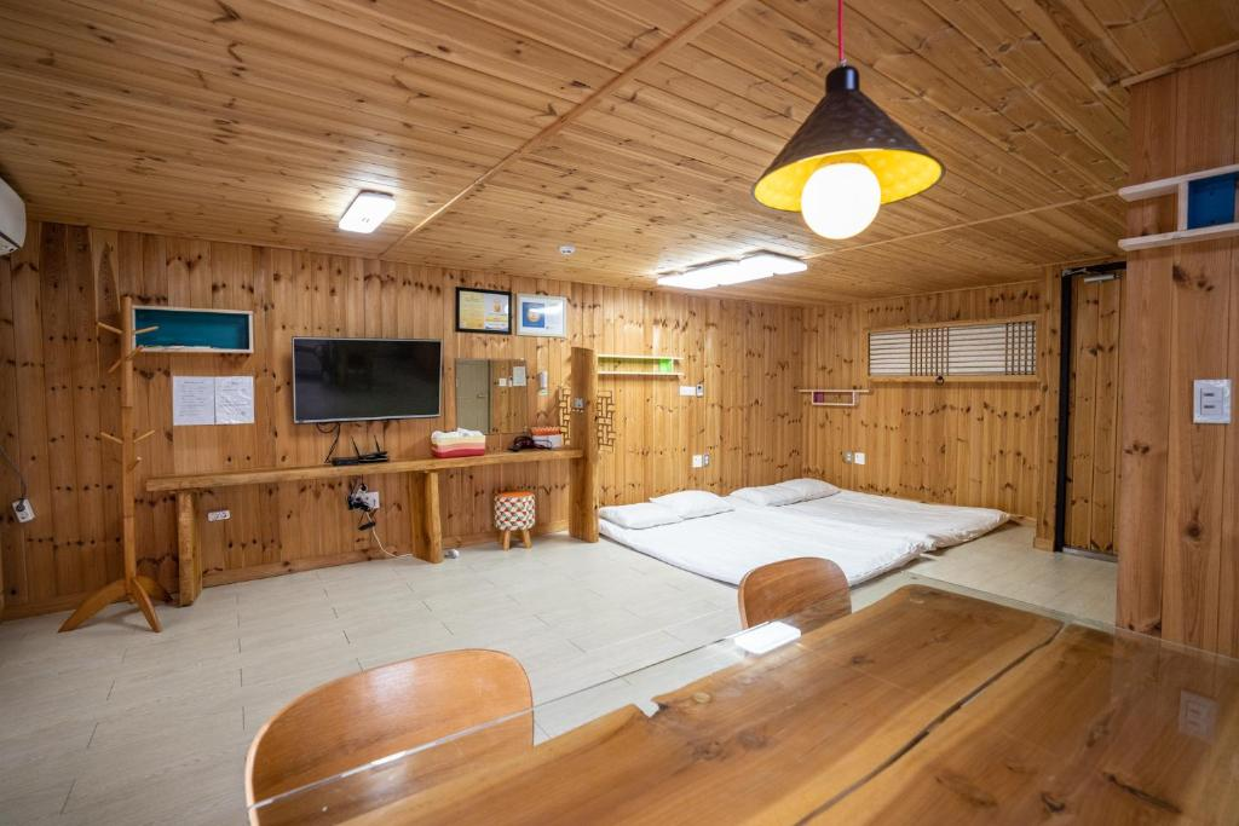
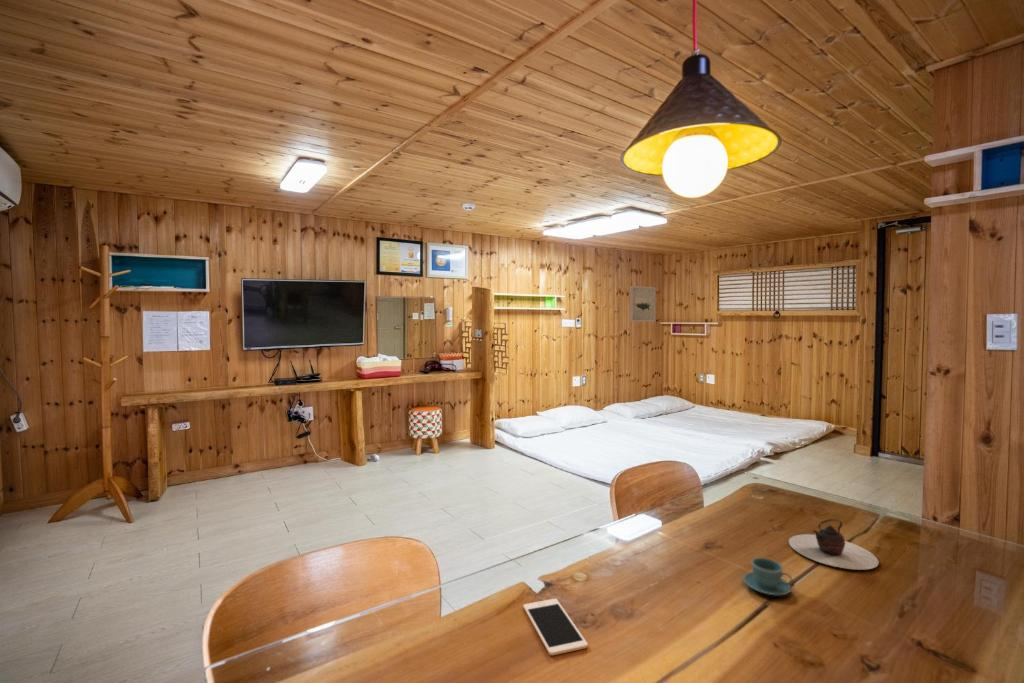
+ cell phone [522,598,589,656]
+ teapot [788,518,880,571]
+ wall art [629,285,657,323]
+ teacup [742,557,794,596]
